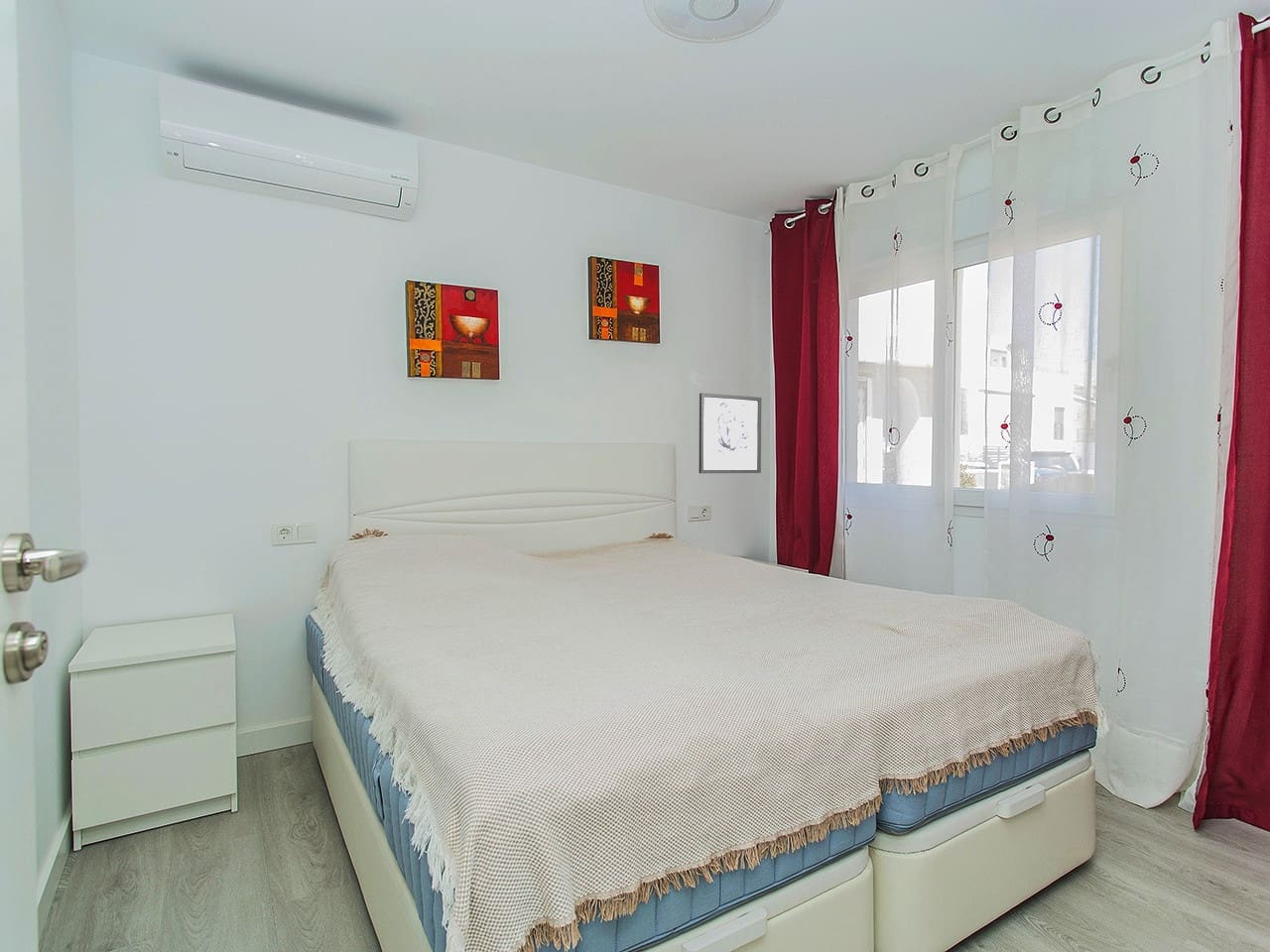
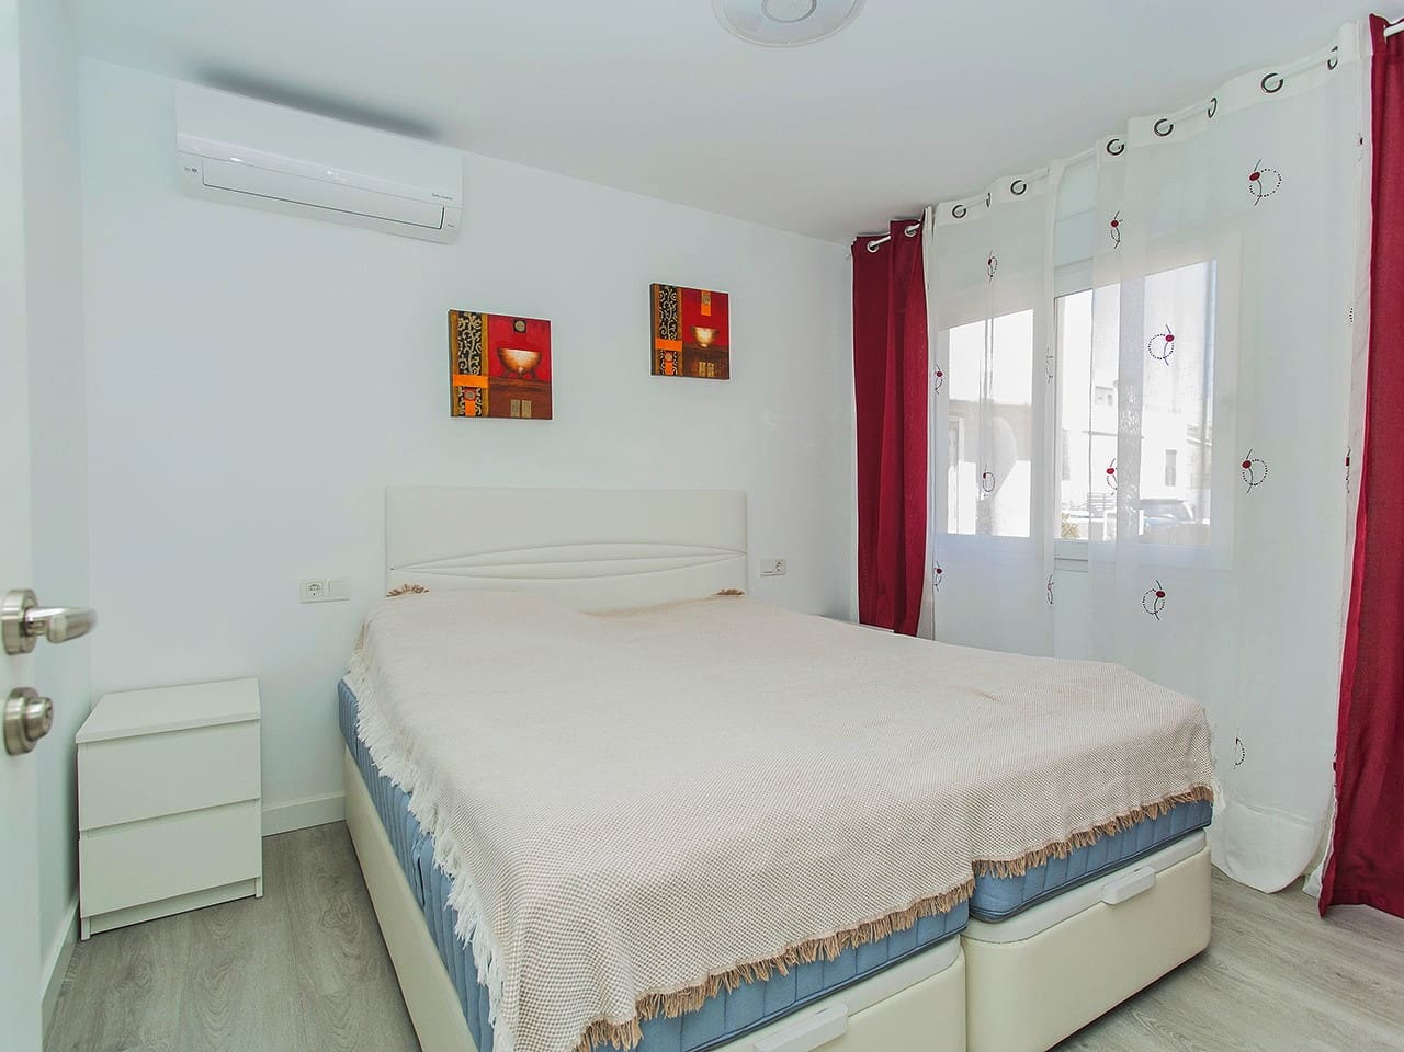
- wall art [699,392,762,474]
